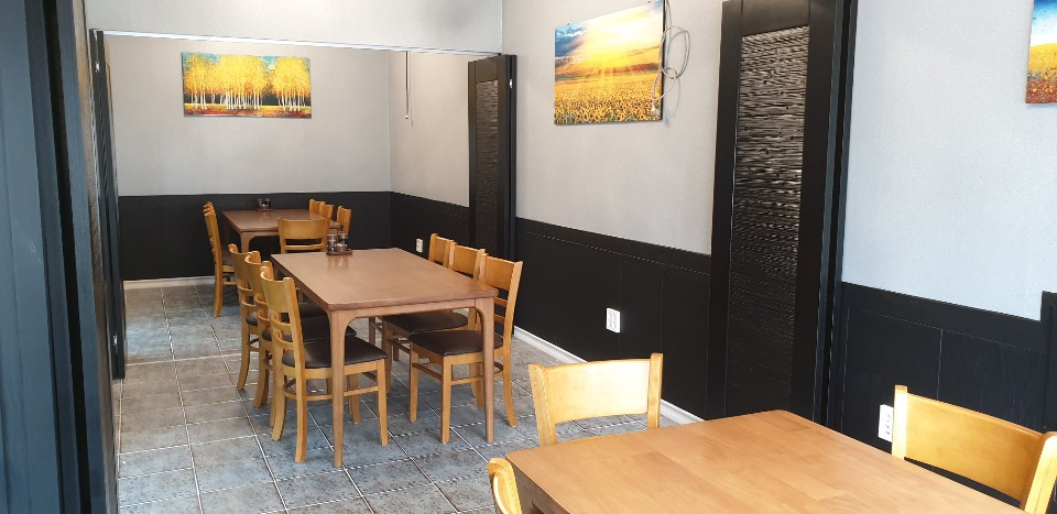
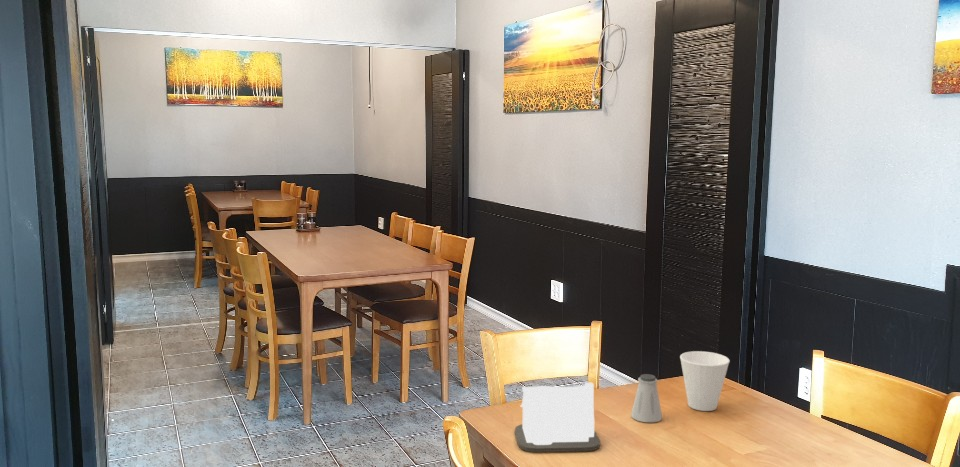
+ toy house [514,382,601,453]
+ cup [679,350,731,412]
+ saltshaker [630,373,663,423]
